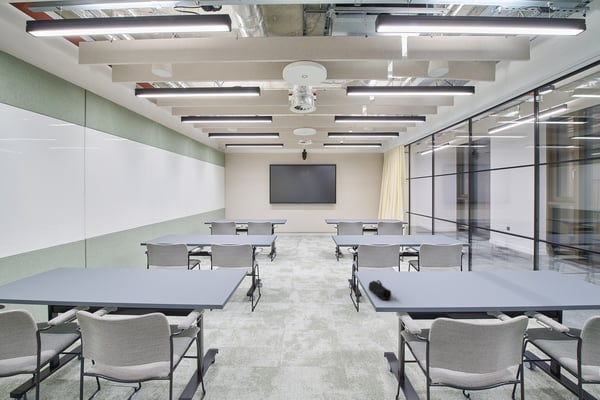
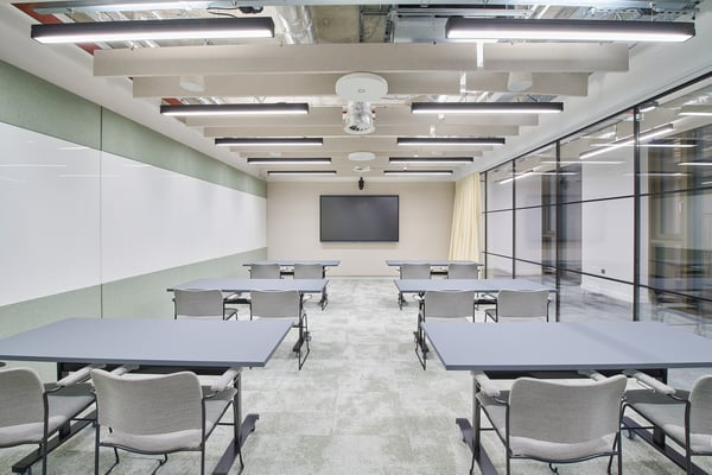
- pencil case [368,279,392,301]
